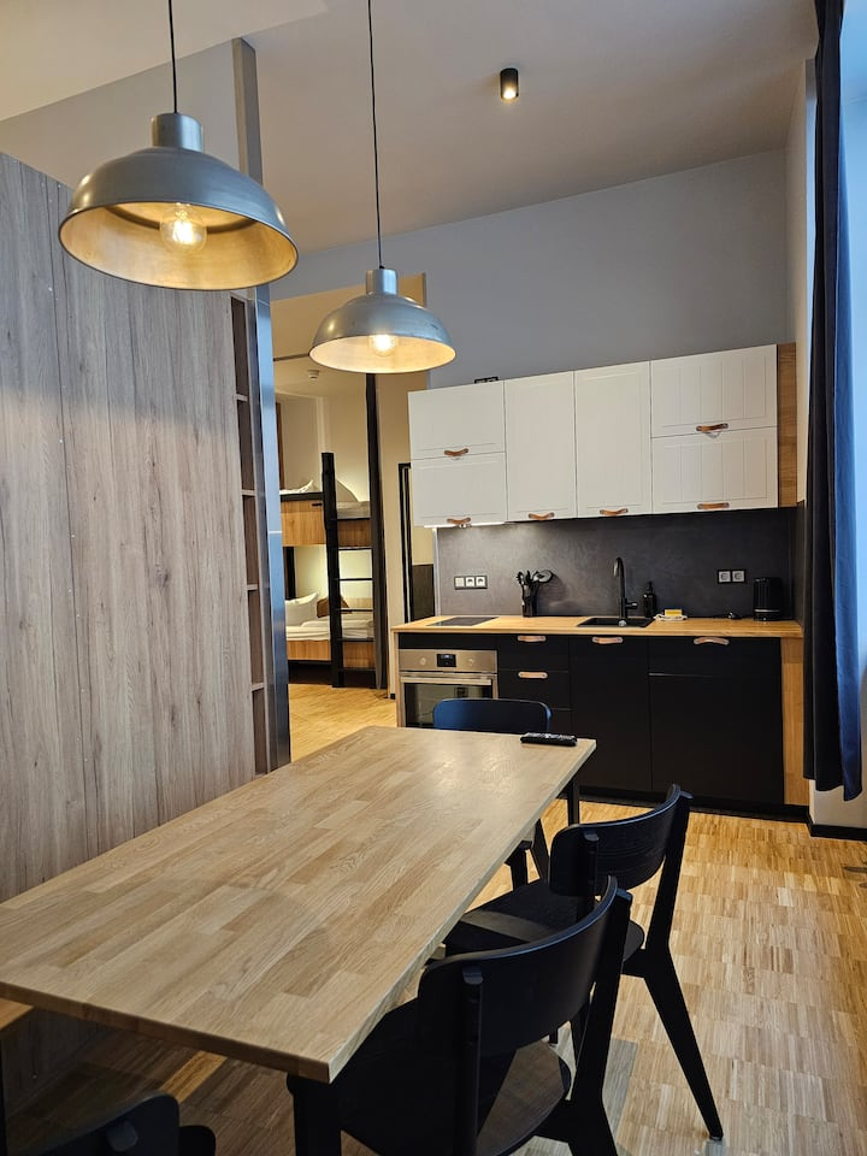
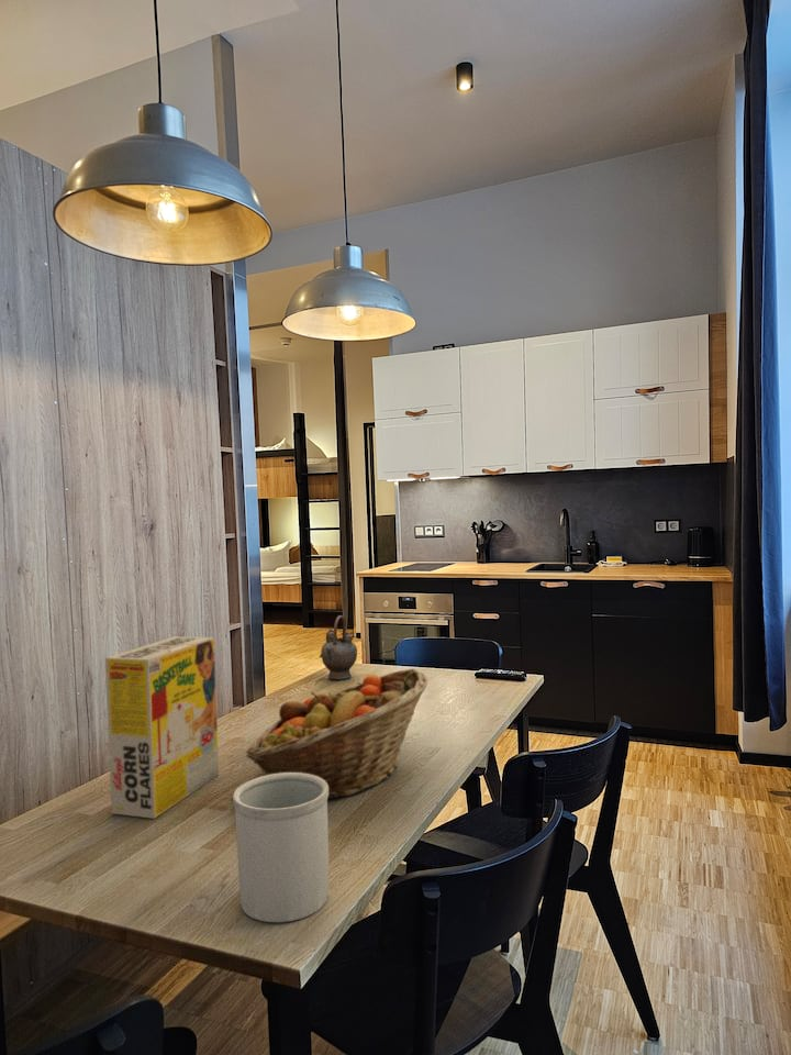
+ fruit basket [245,668,428,800]
+ teapot [319,614,358,680]
+ cereal box [104,635,220,820]
+ utensil holder [232,773,330,923]
